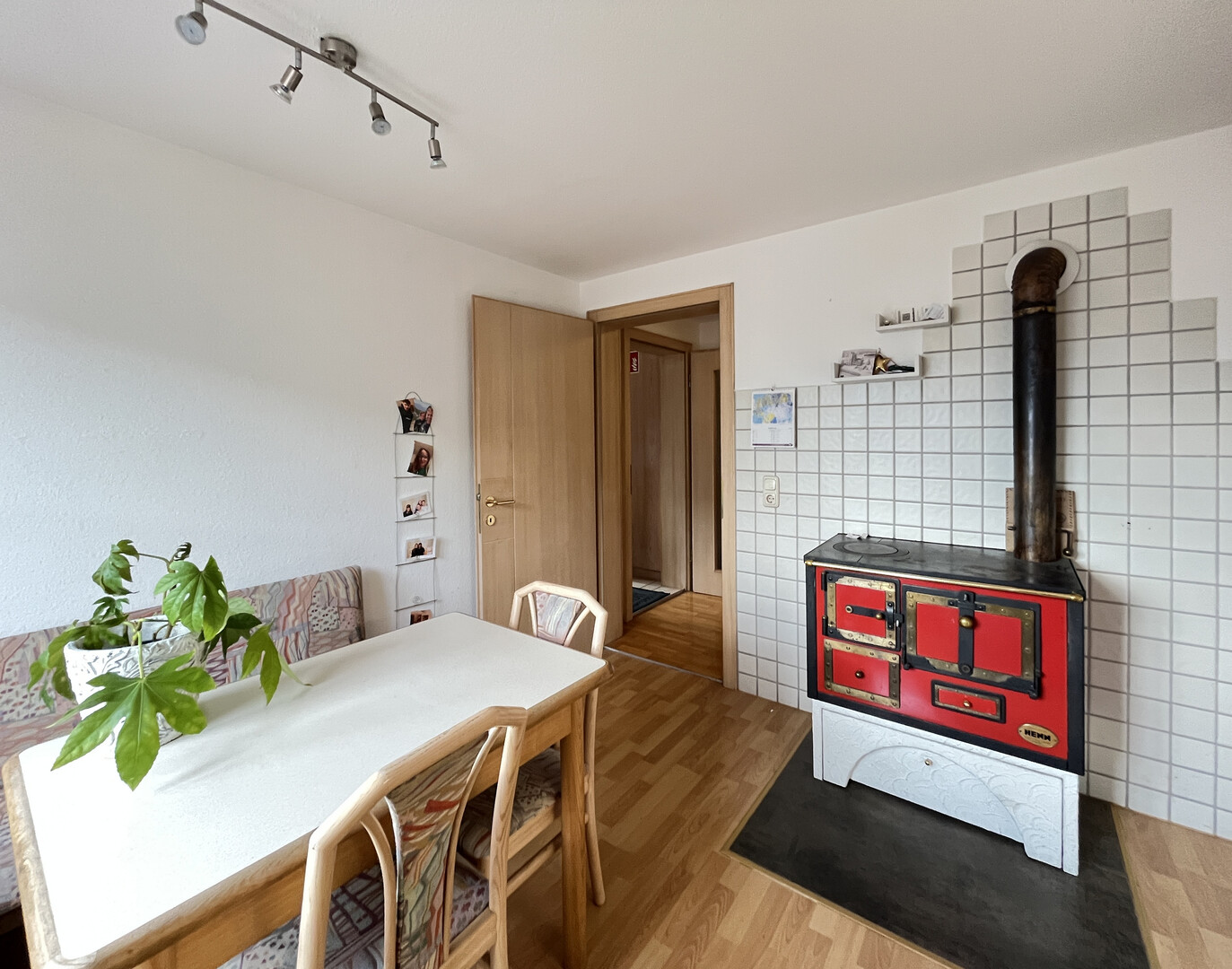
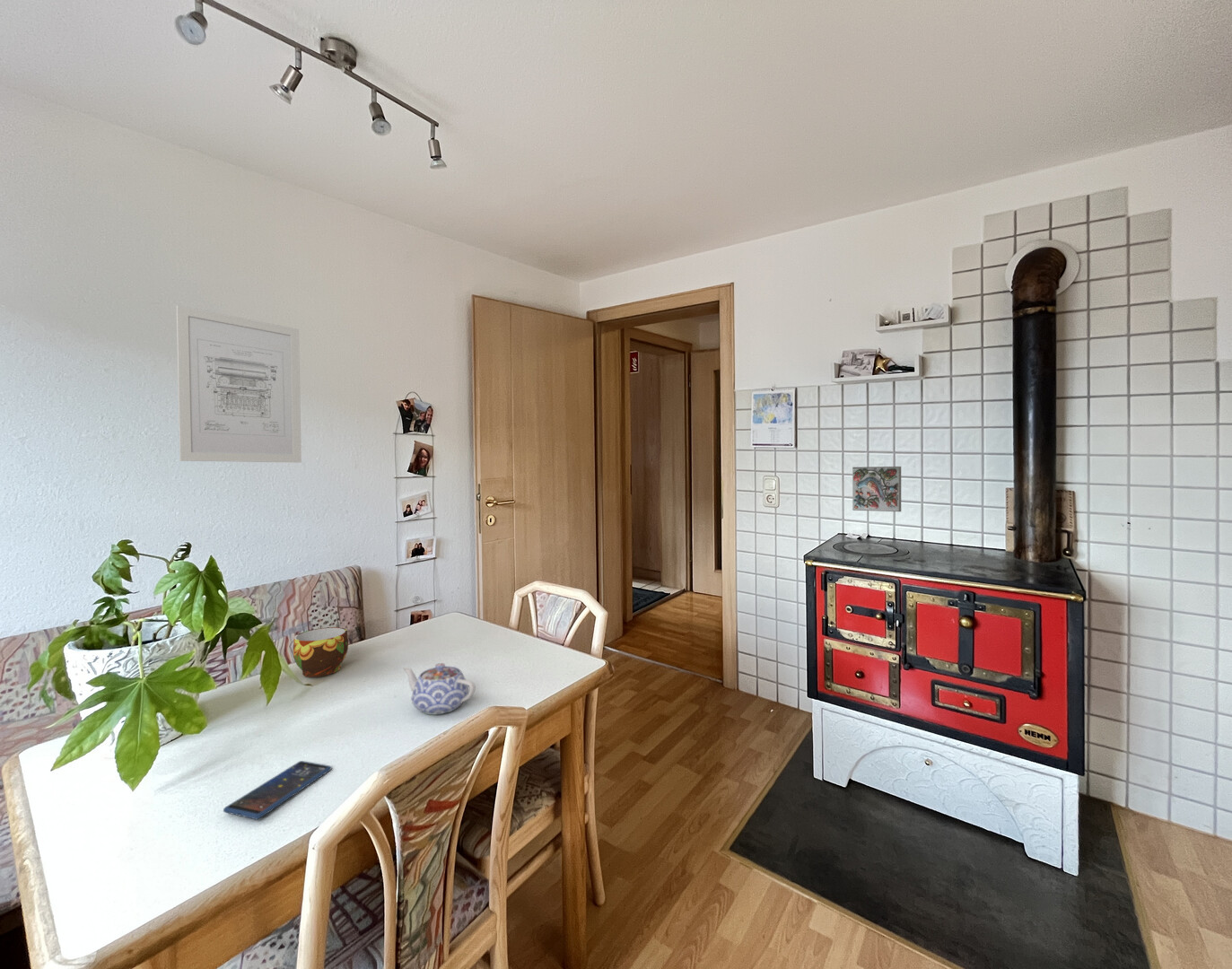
+ wall art [176,304,302,463]
+ decorative tile [852,466,902,512]
+ smartphone [223,760,333,820]
+ cup [293,626,349,678]
+ teapot [402,662,476,715]
